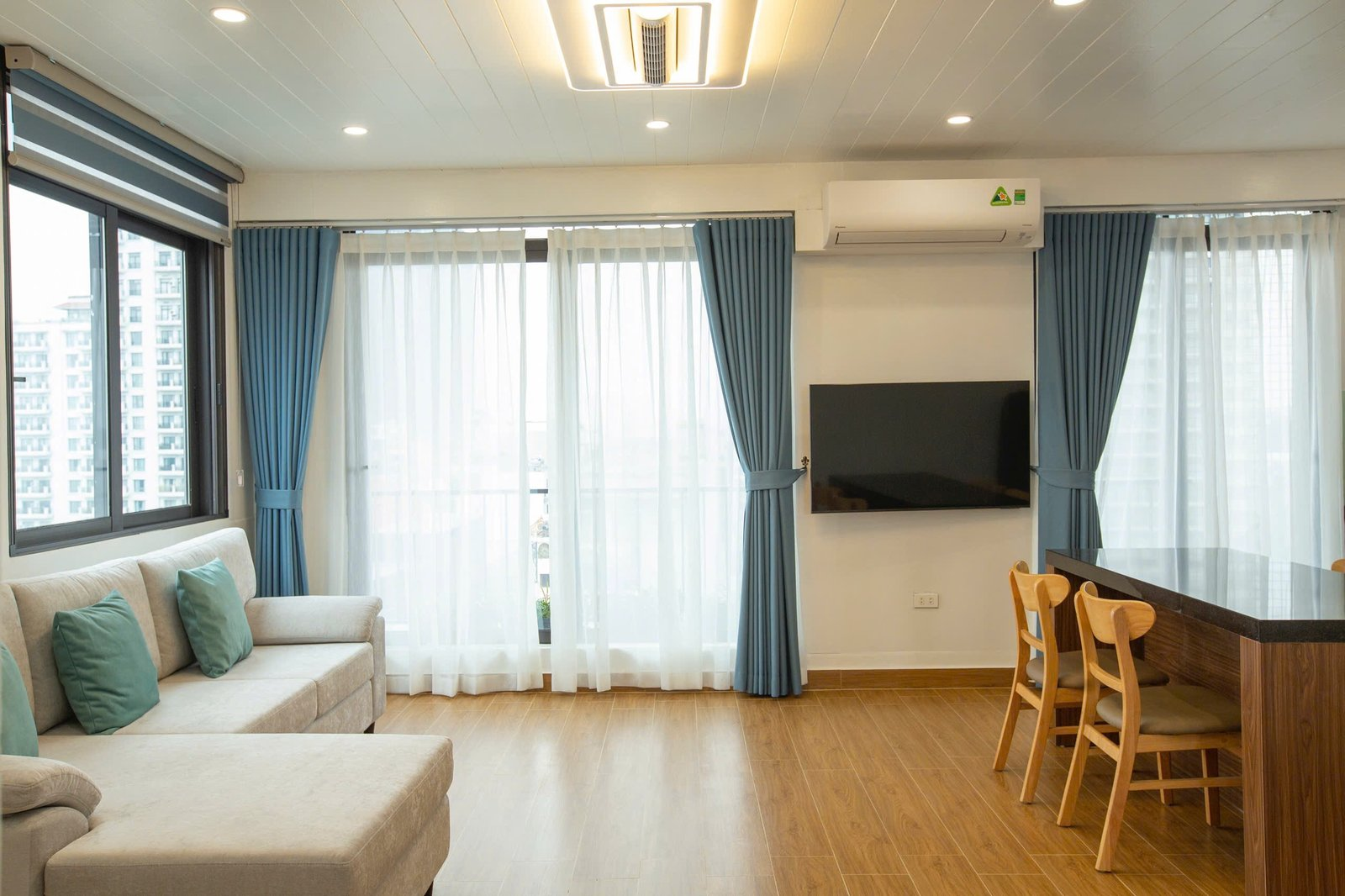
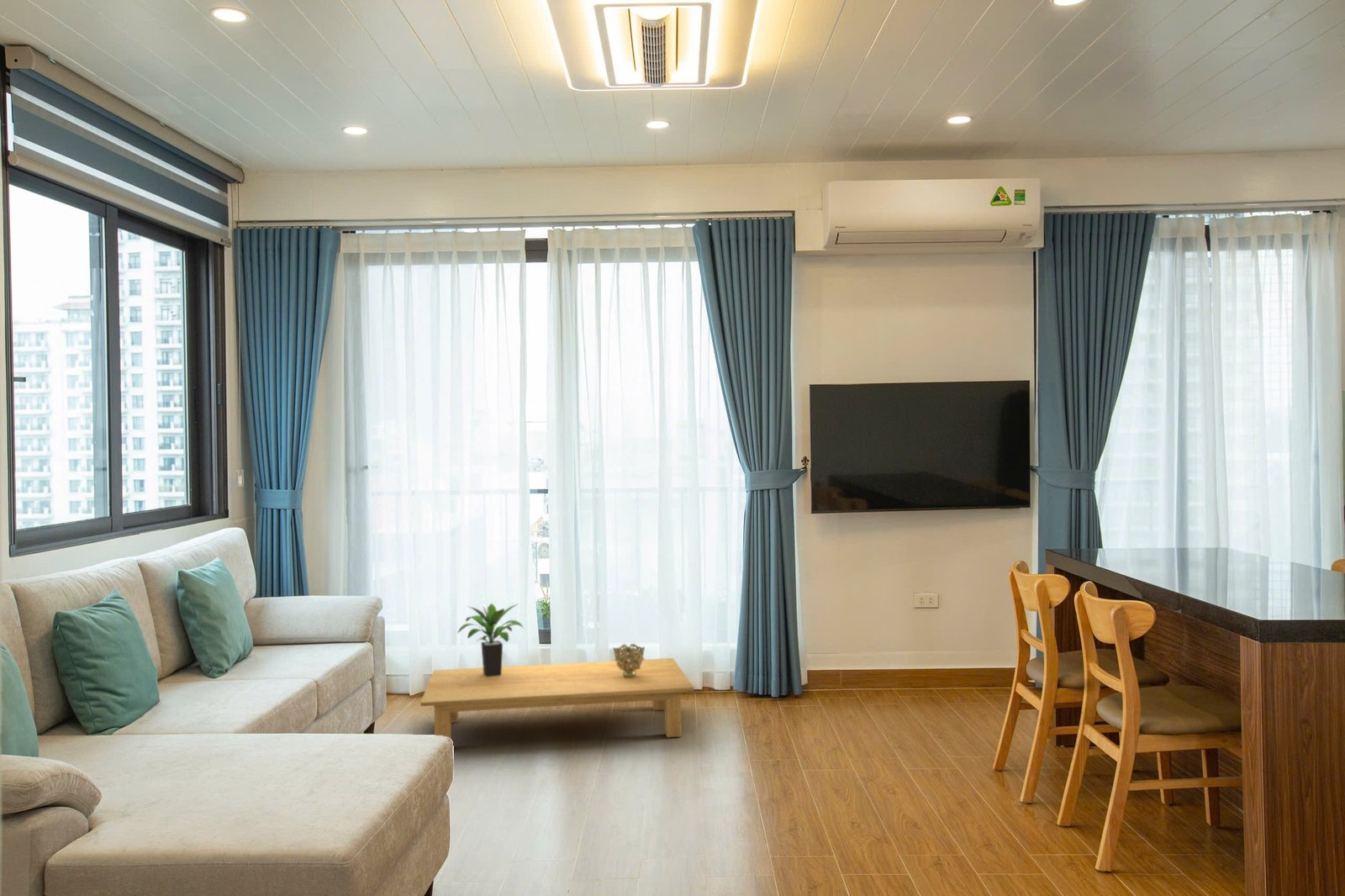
+ potted plant [456,602,524,677]
+ coffee table [419,657,695,740]
+ decorative bowl [613,643,646,677]
